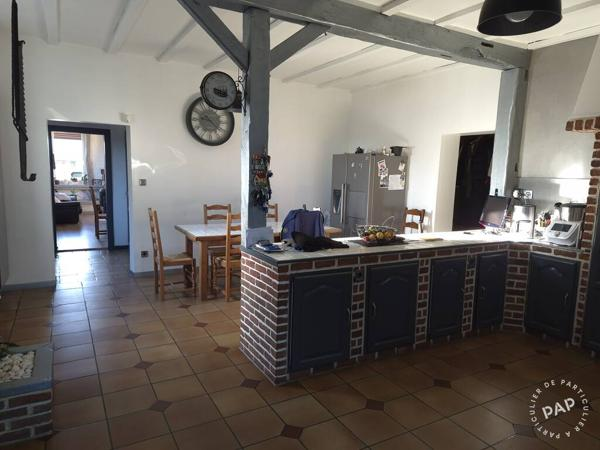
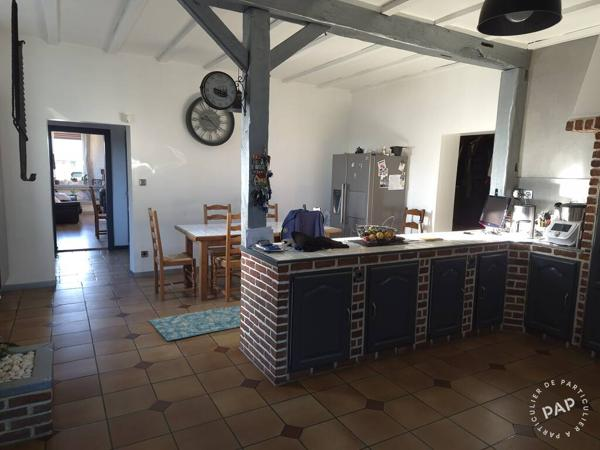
+ rug [148,304,241,342]
